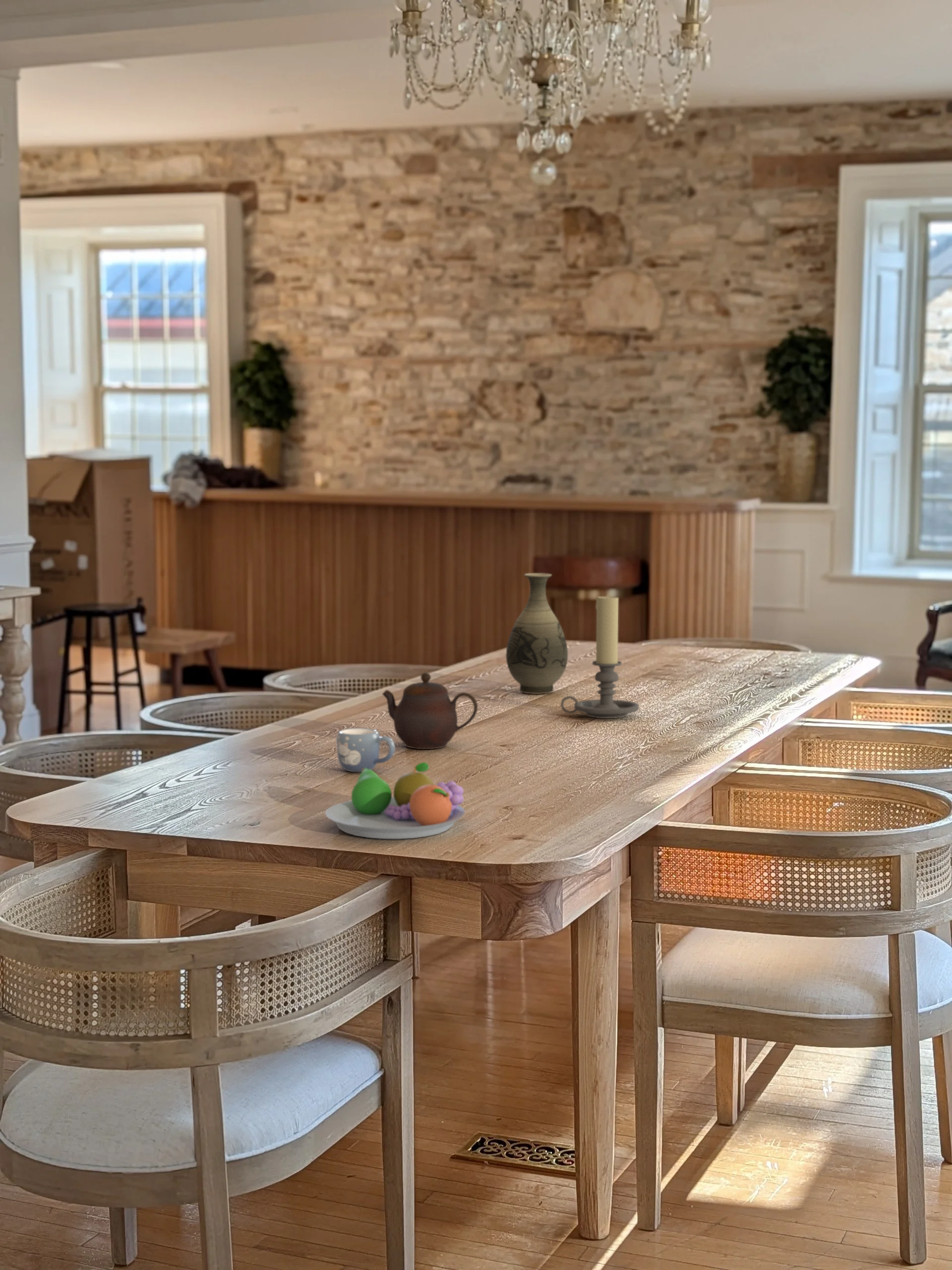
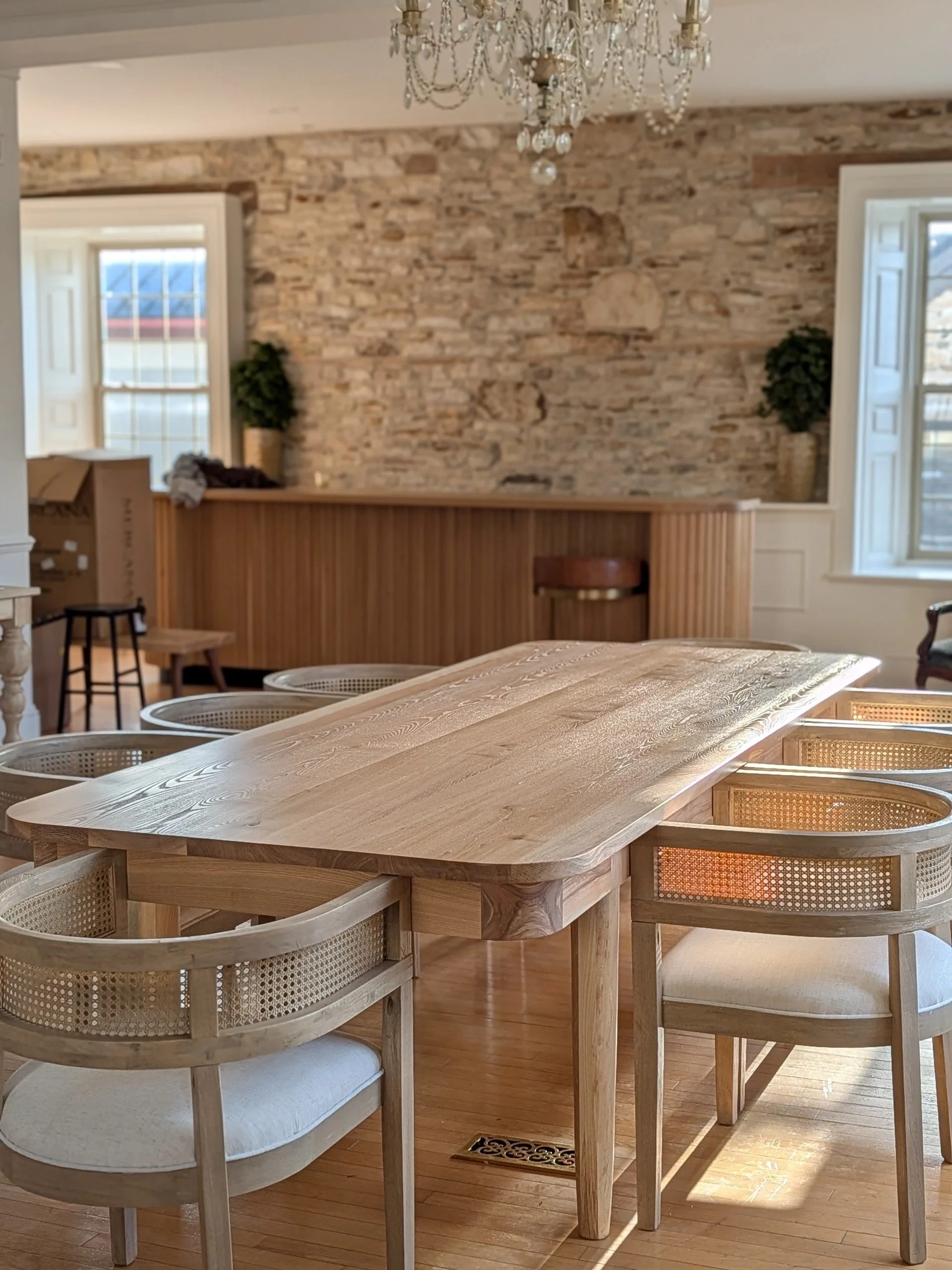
- fruit bowl [324,762,466,839]
- mug [336,727,396,772]
- candle holder [560,594,640,719]
- vase [505,572,568,695]
- teapot [382,672,478,750]
